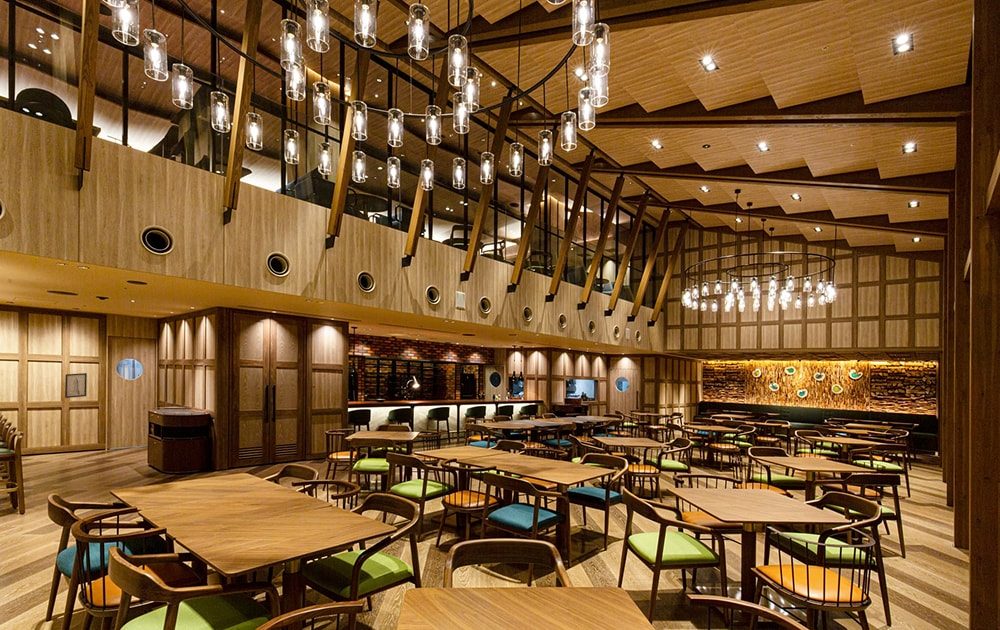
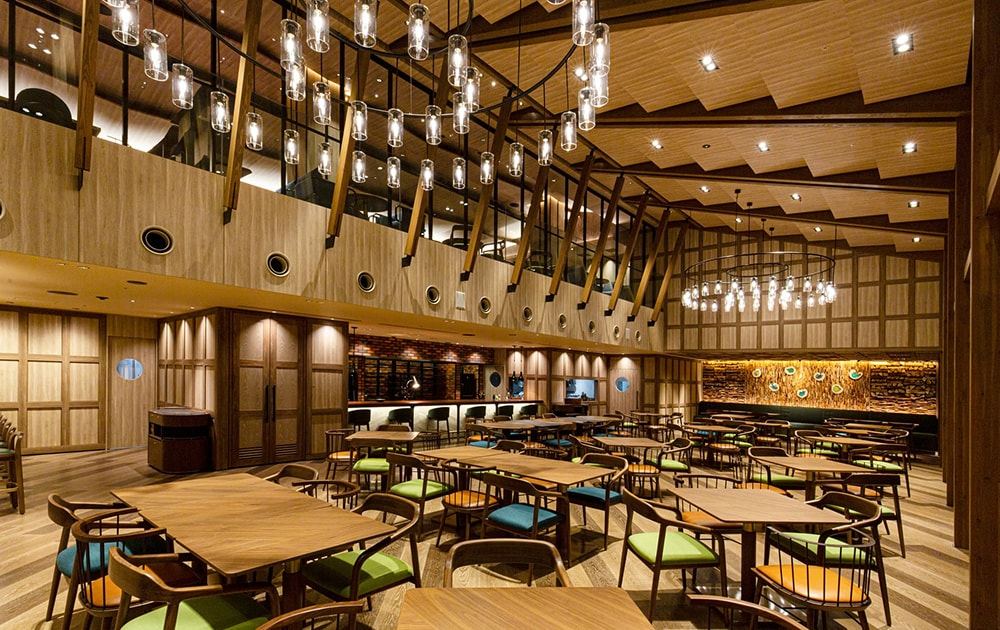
- wall art [64,372,88,399]
